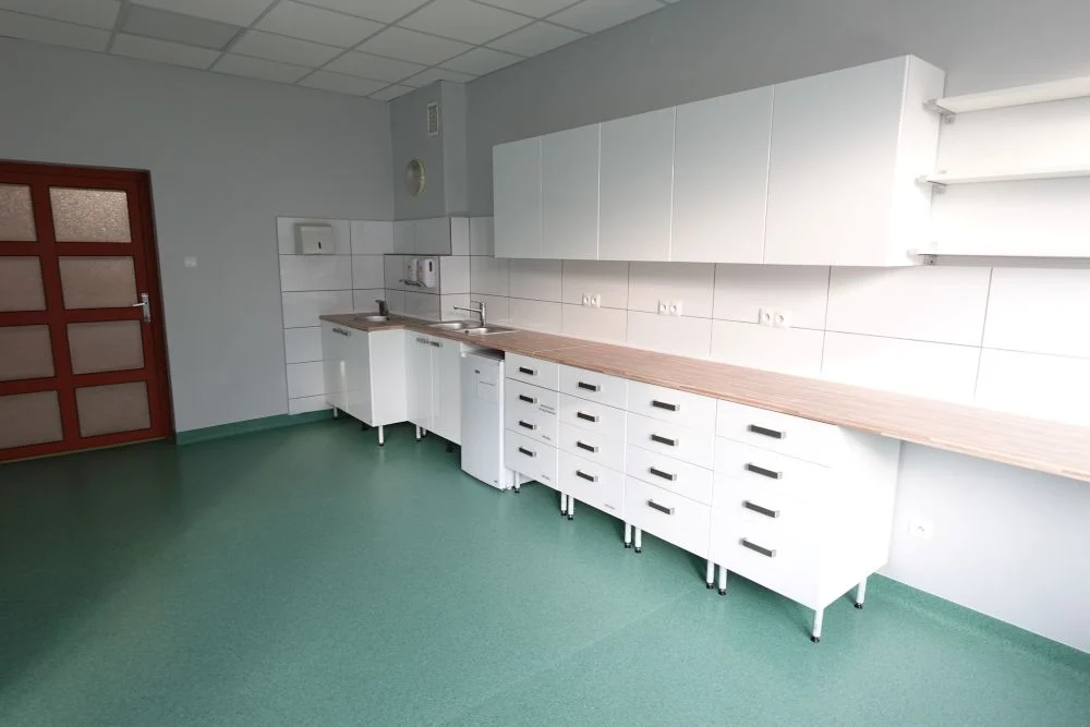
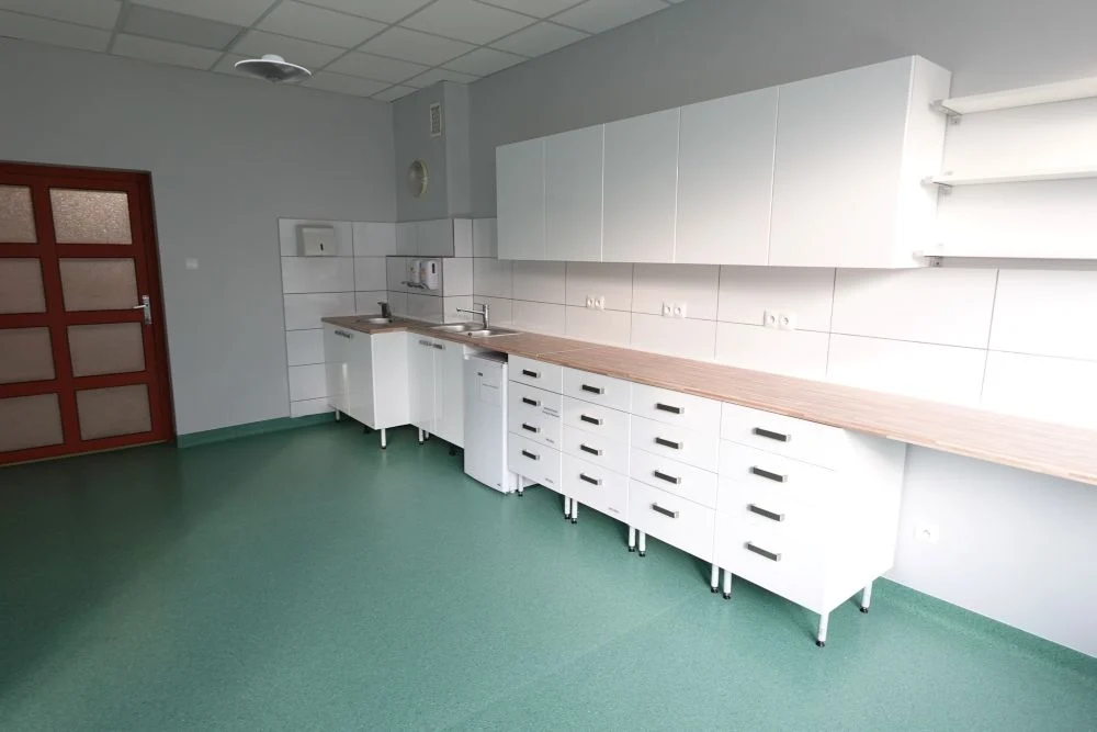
+ ceiling light [234,54,312,85]
